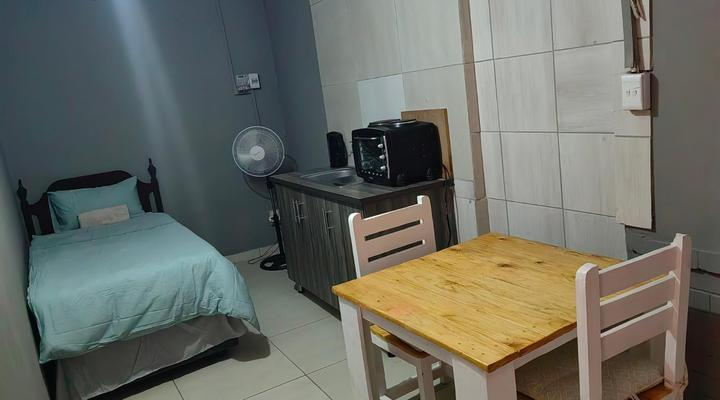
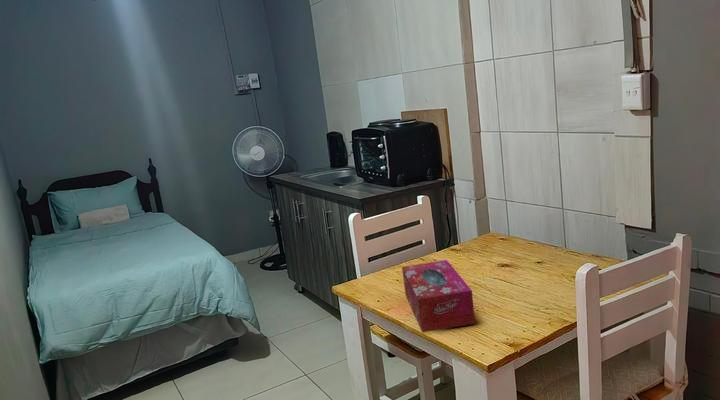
+ tissue box [401,259,476,333]
